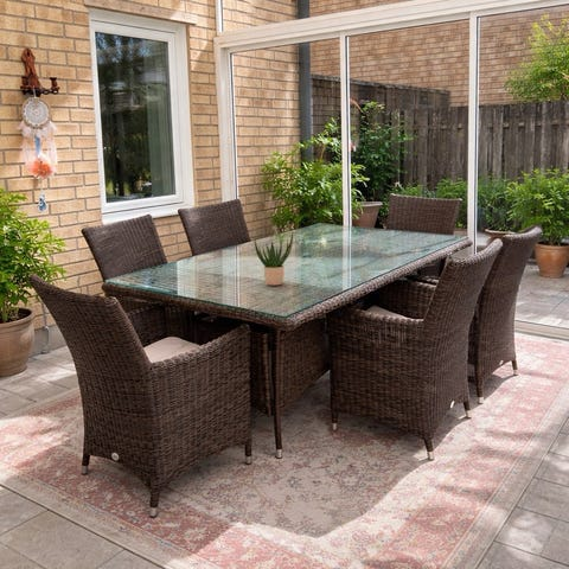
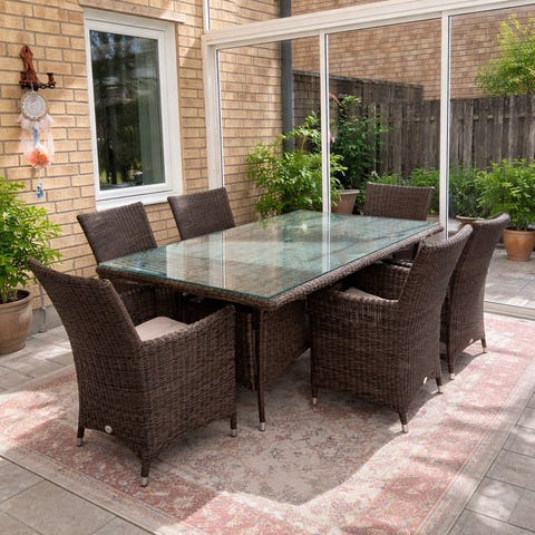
- potted plant [254,228,294,287]
